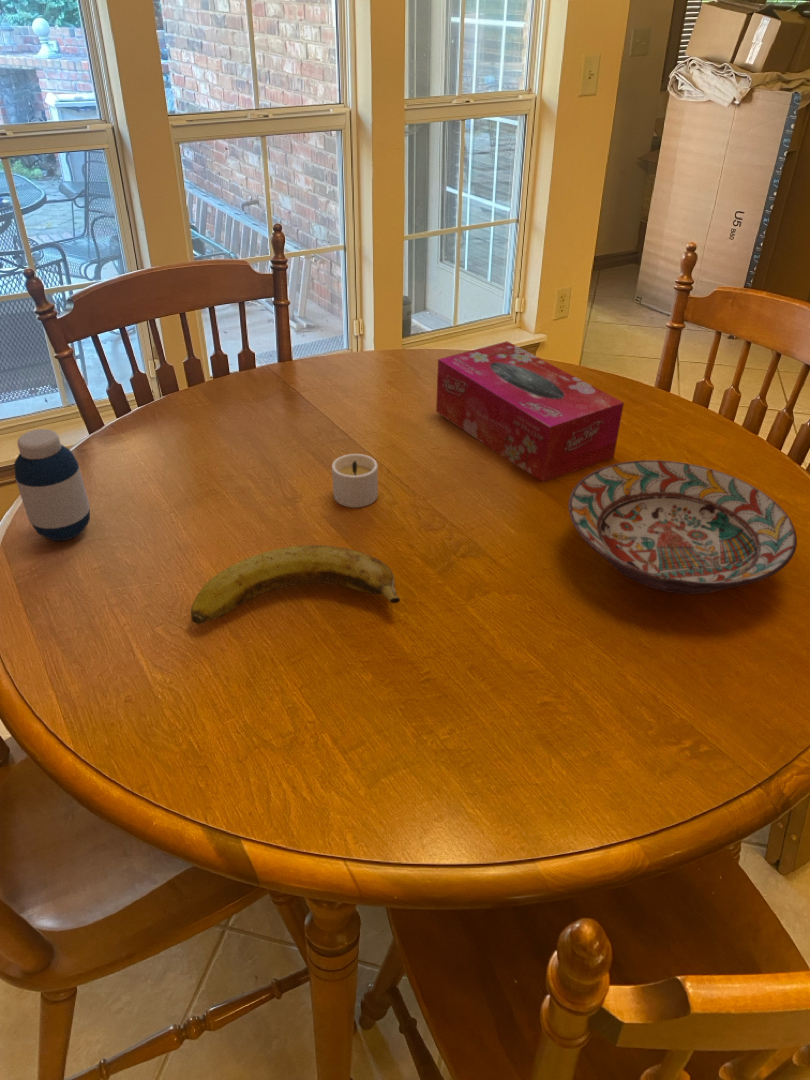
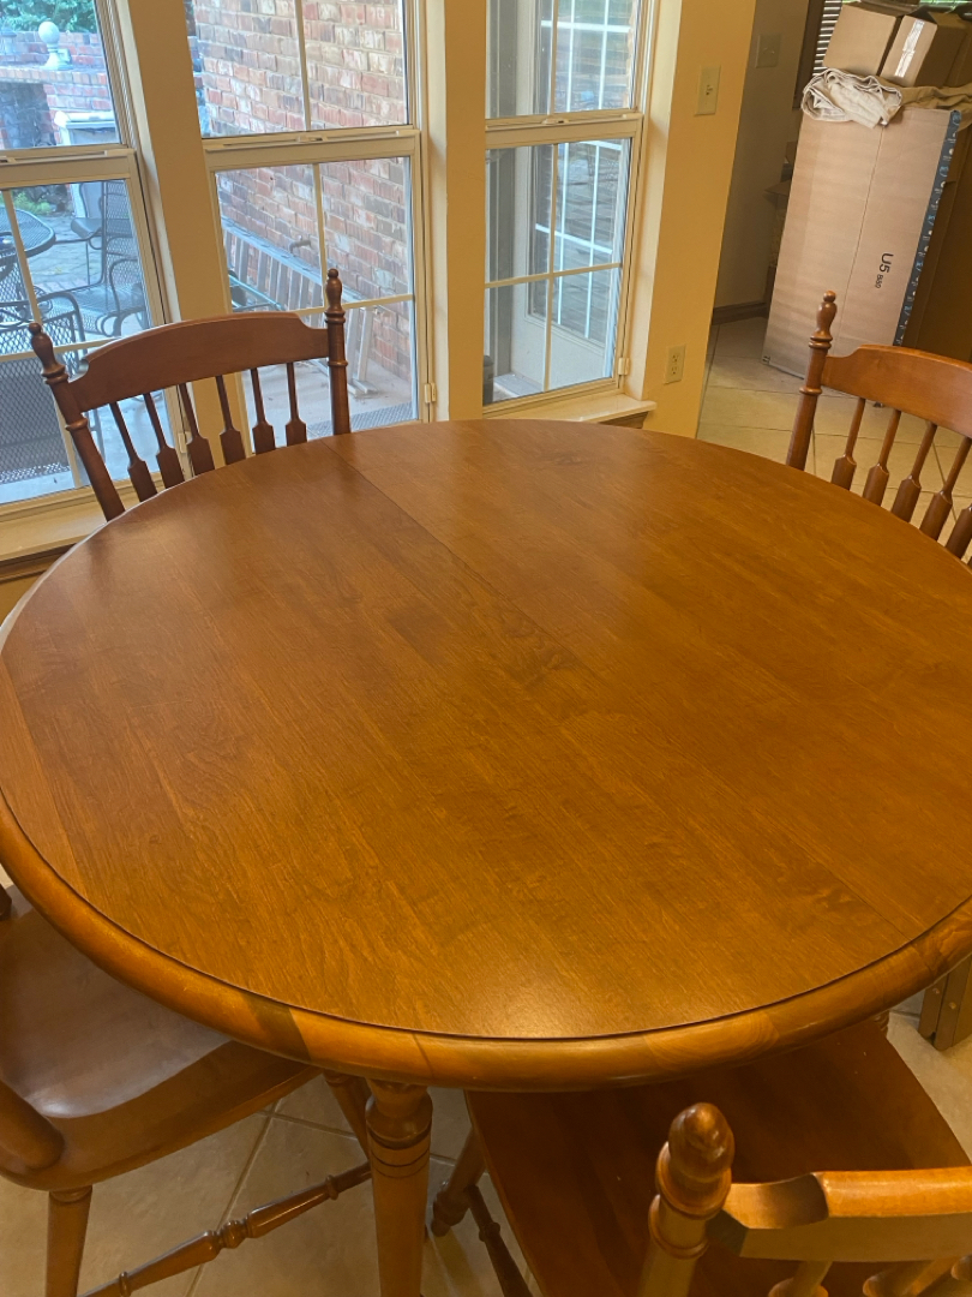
- decorative bowl [568,459,798,595]
- tissue box [435,340,625,483]
- banana [190,544,401,625]
- candle [331,453,379,509]
- medicine bottle [13,428,91,542]
